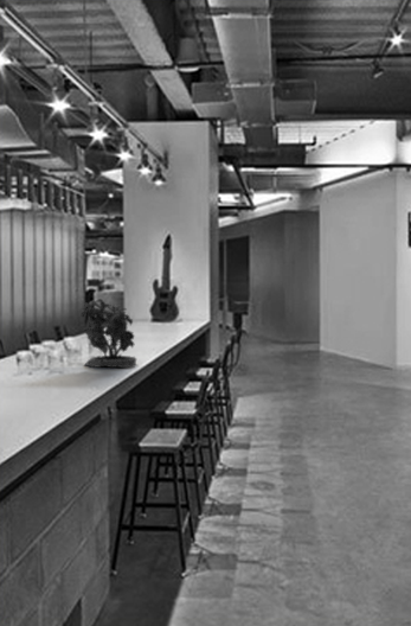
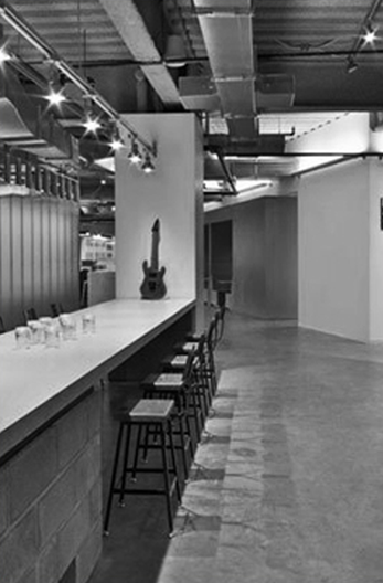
- potted plant [79,294,139,369]
